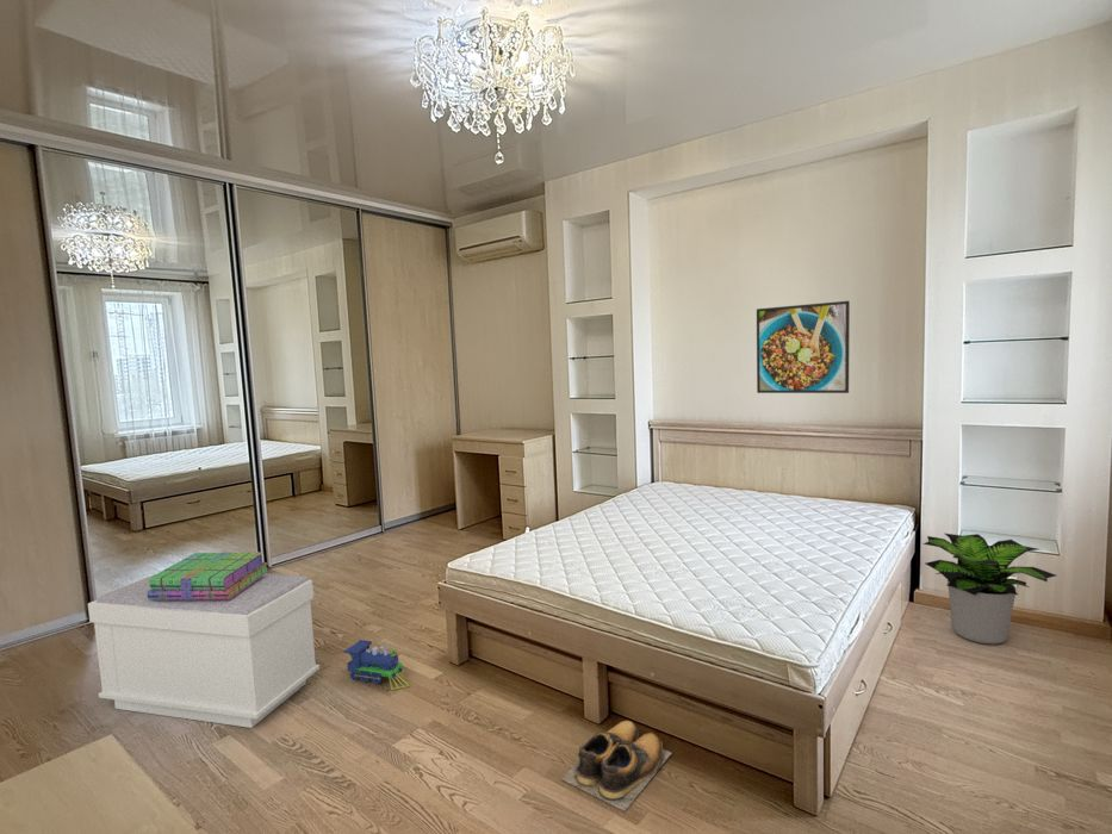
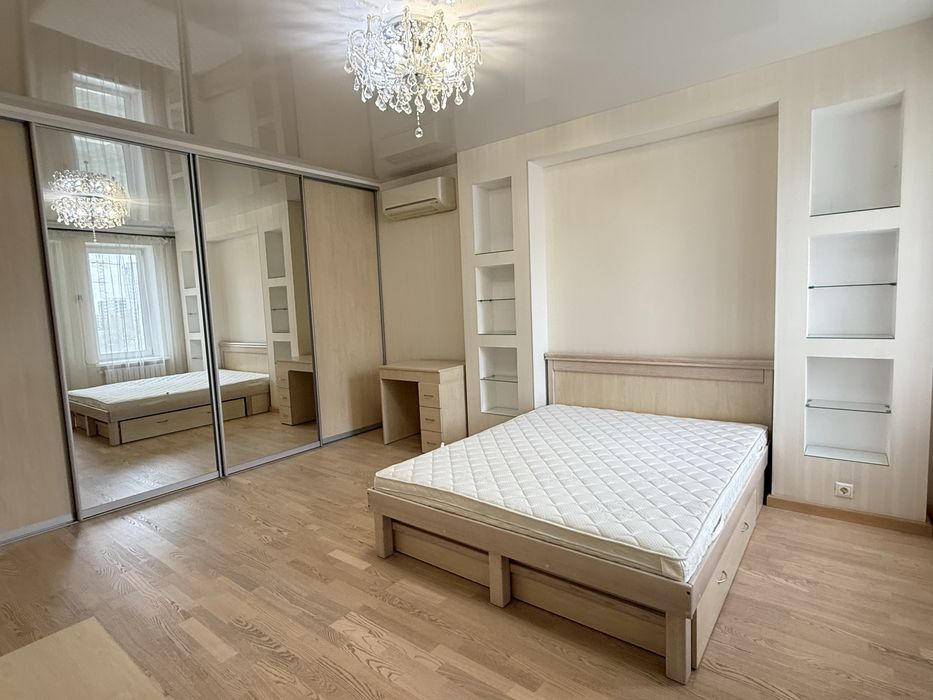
- bench [87,572,321,729]
- stack of books [148,552,269,600]
- shoes [560,720,672,813]
- potted plant [921,533,1057,646]
- toy train [342,639,411,691]
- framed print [756,300,851,394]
